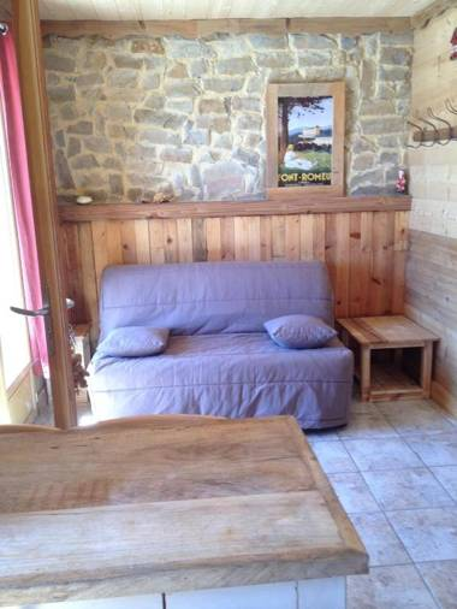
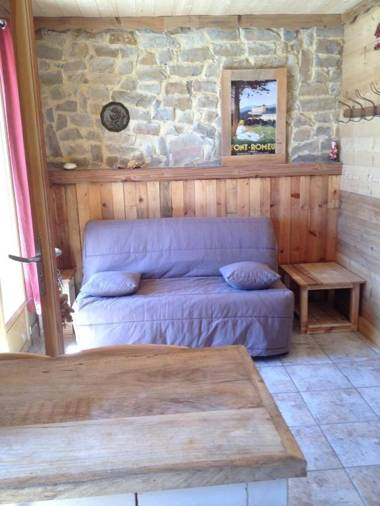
+ decorative plate [99,100,131,133]
